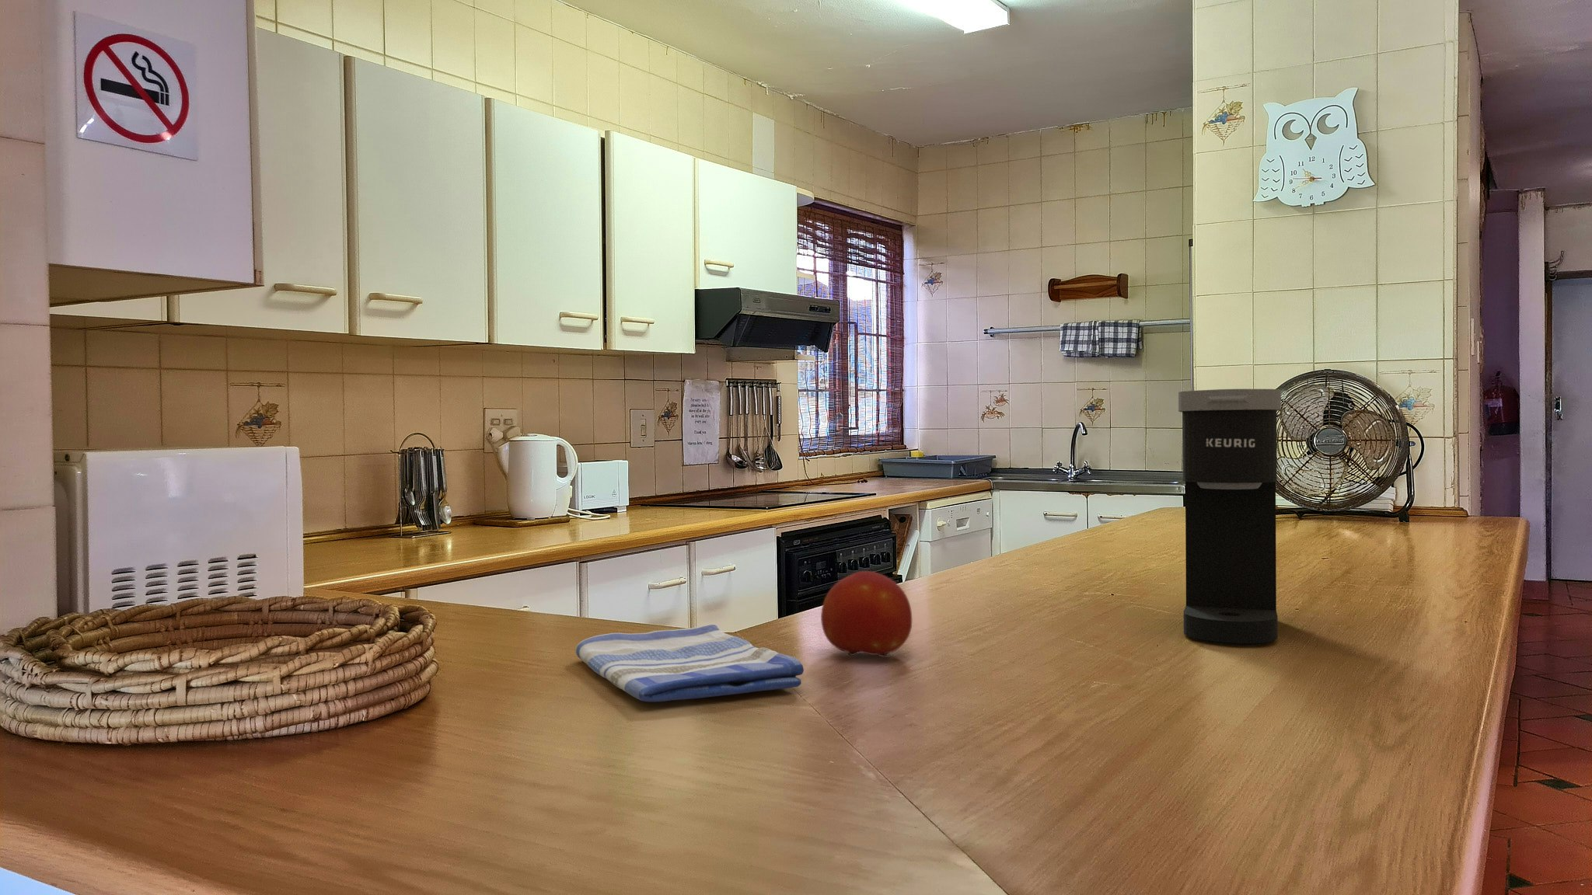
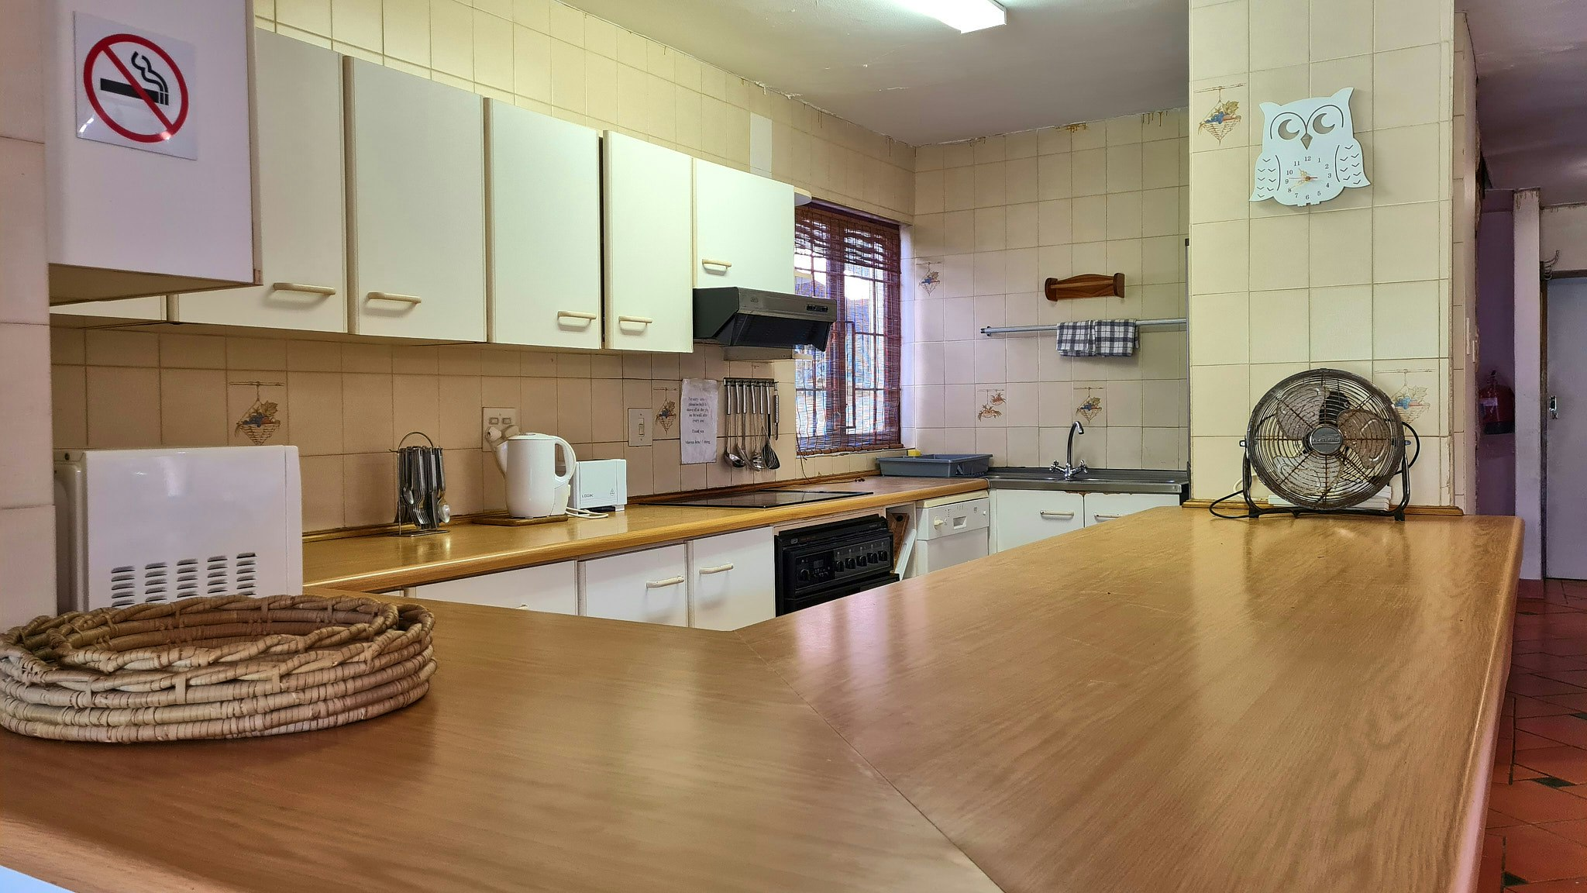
- coffee maker [1178,388,1281,646]
- dish towel [574,624,805,703]
- fruit [820,570,913,658]
